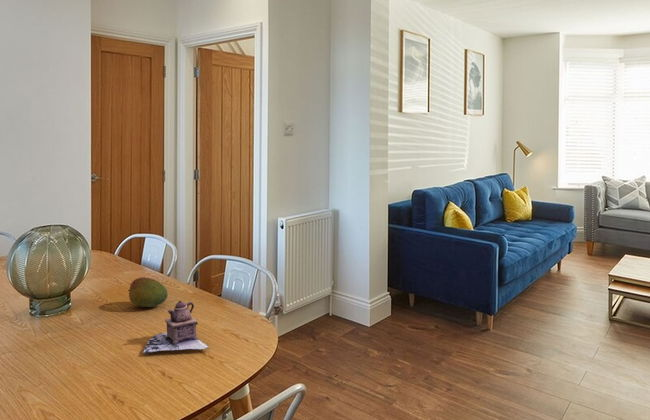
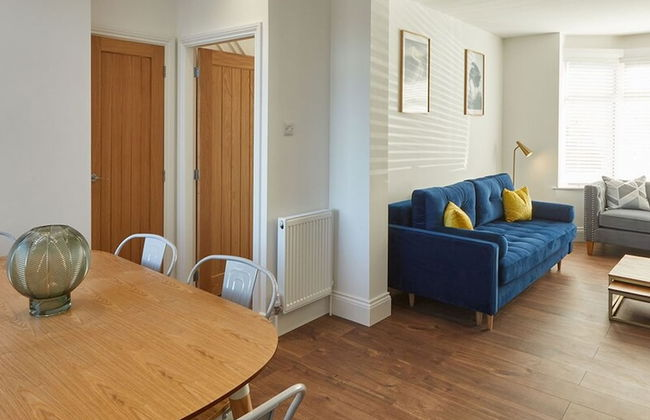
- teapot [143,300,210,354]
- fruit [128,276,169,308]
